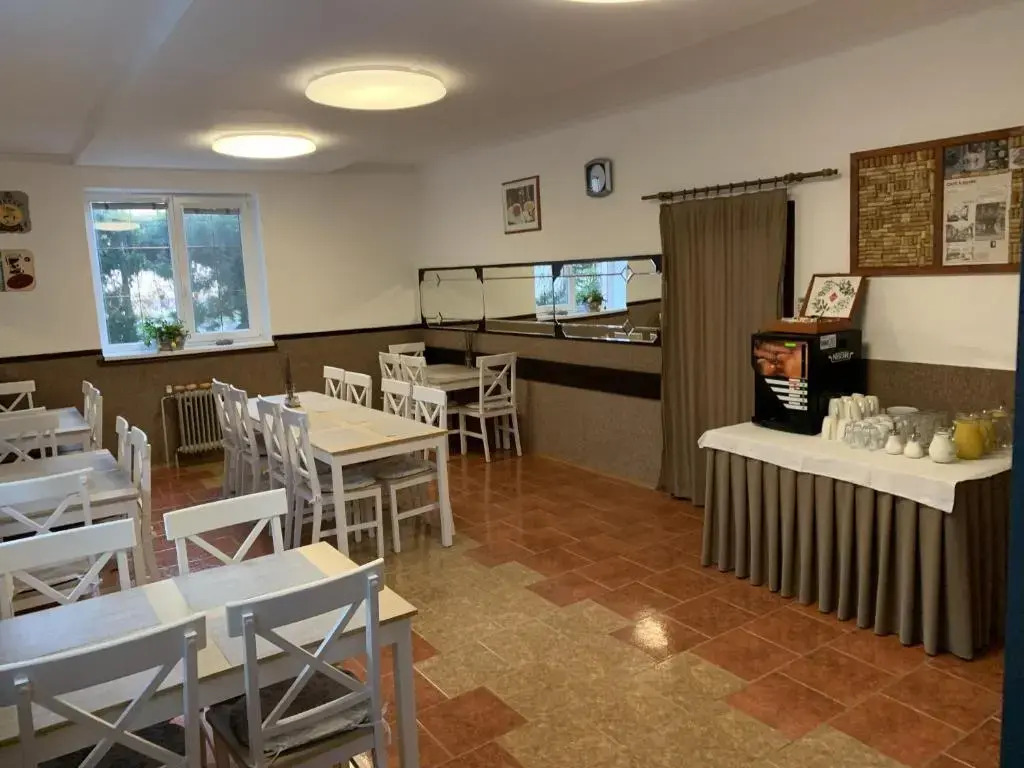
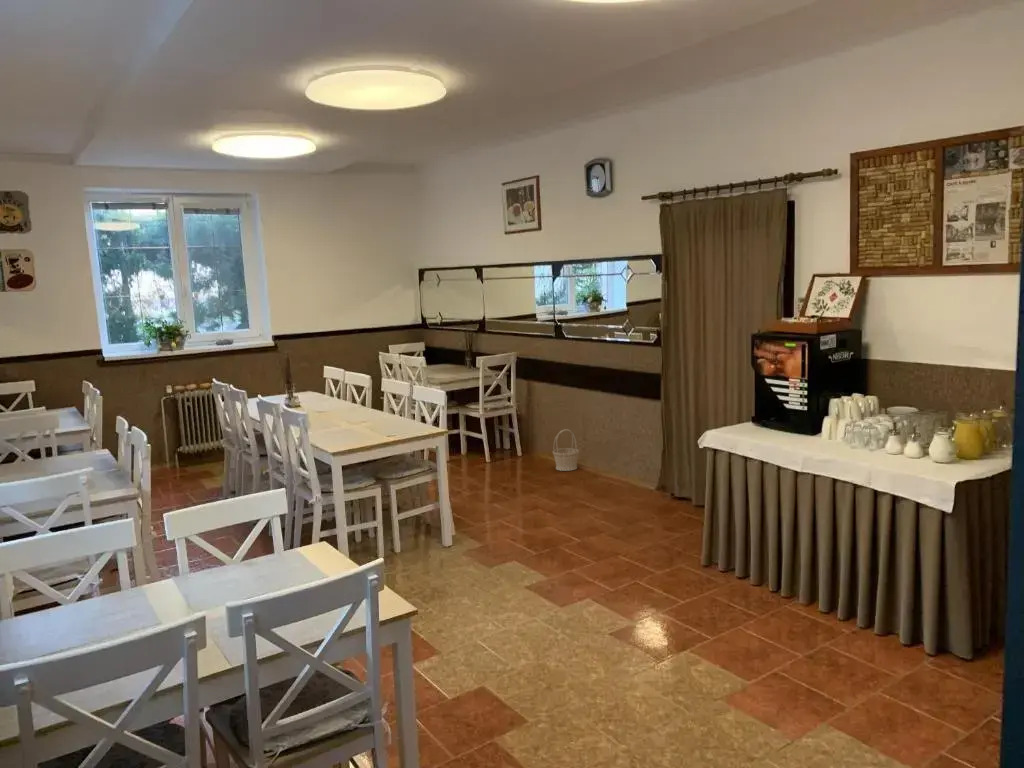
+ basket [552,428,580,472]
